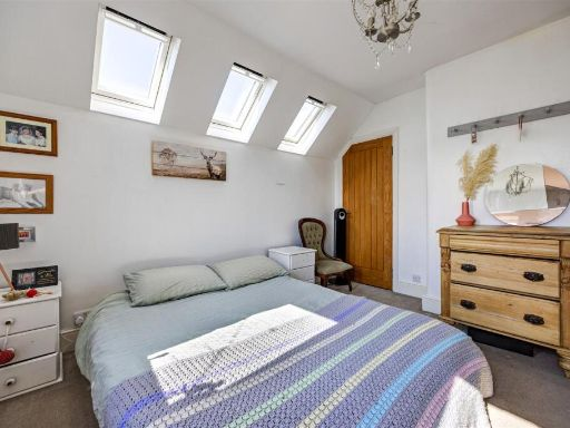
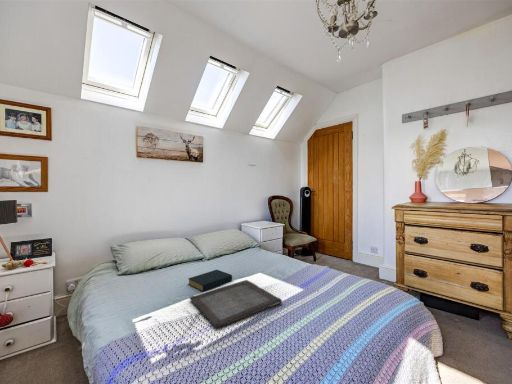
+ serving tray [189,279,283,329]
+ hardback book [187,269,233,292]
